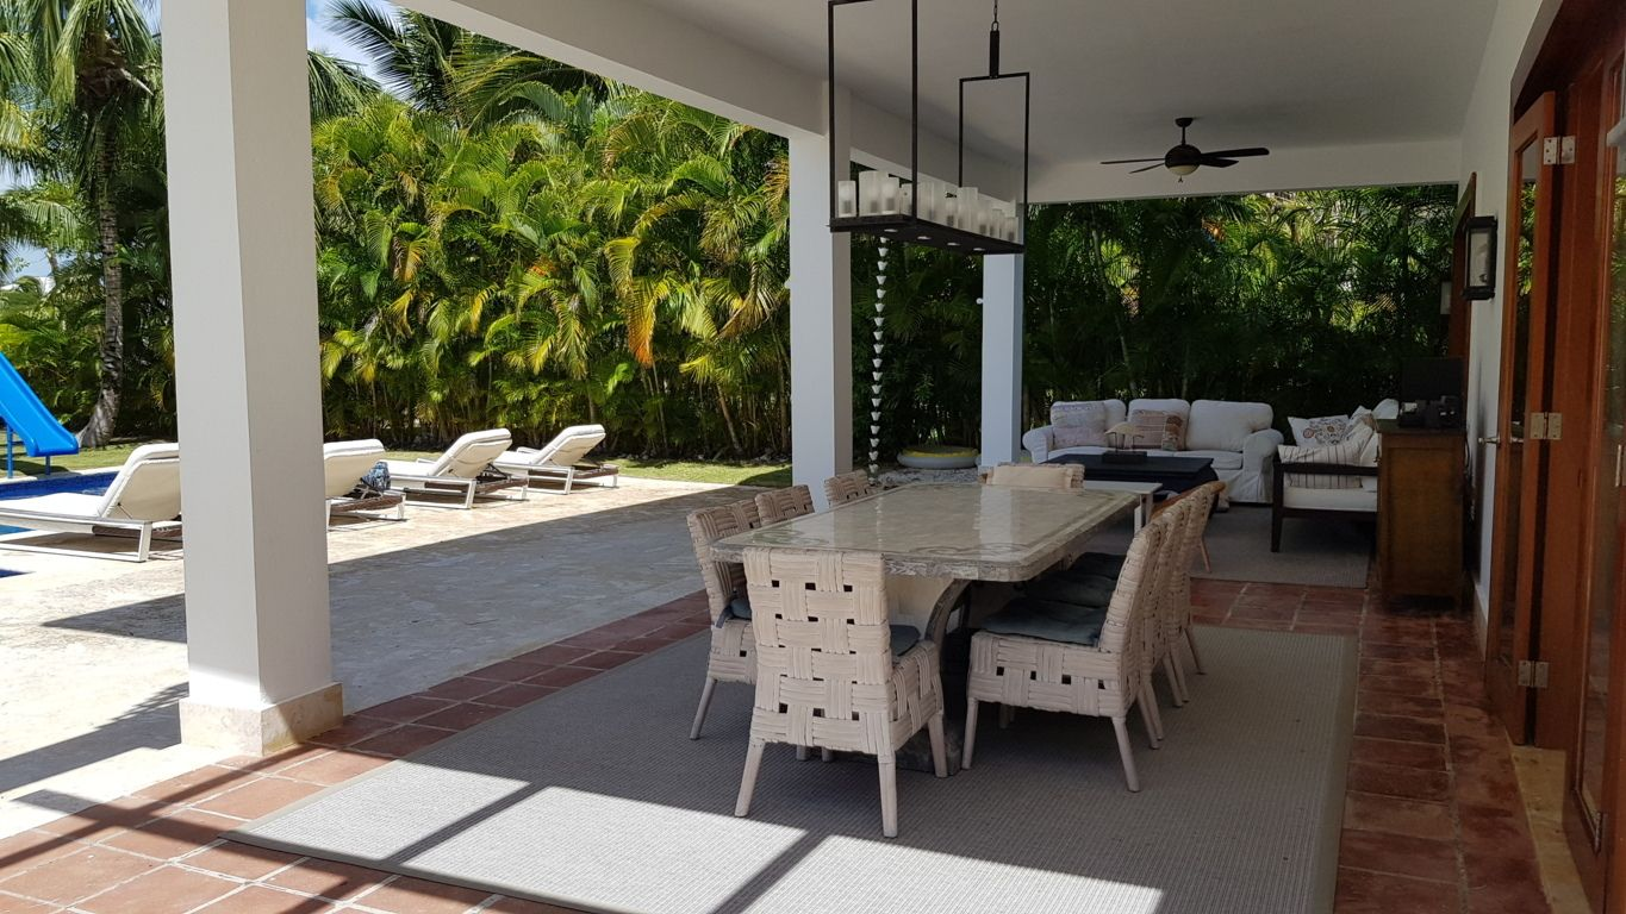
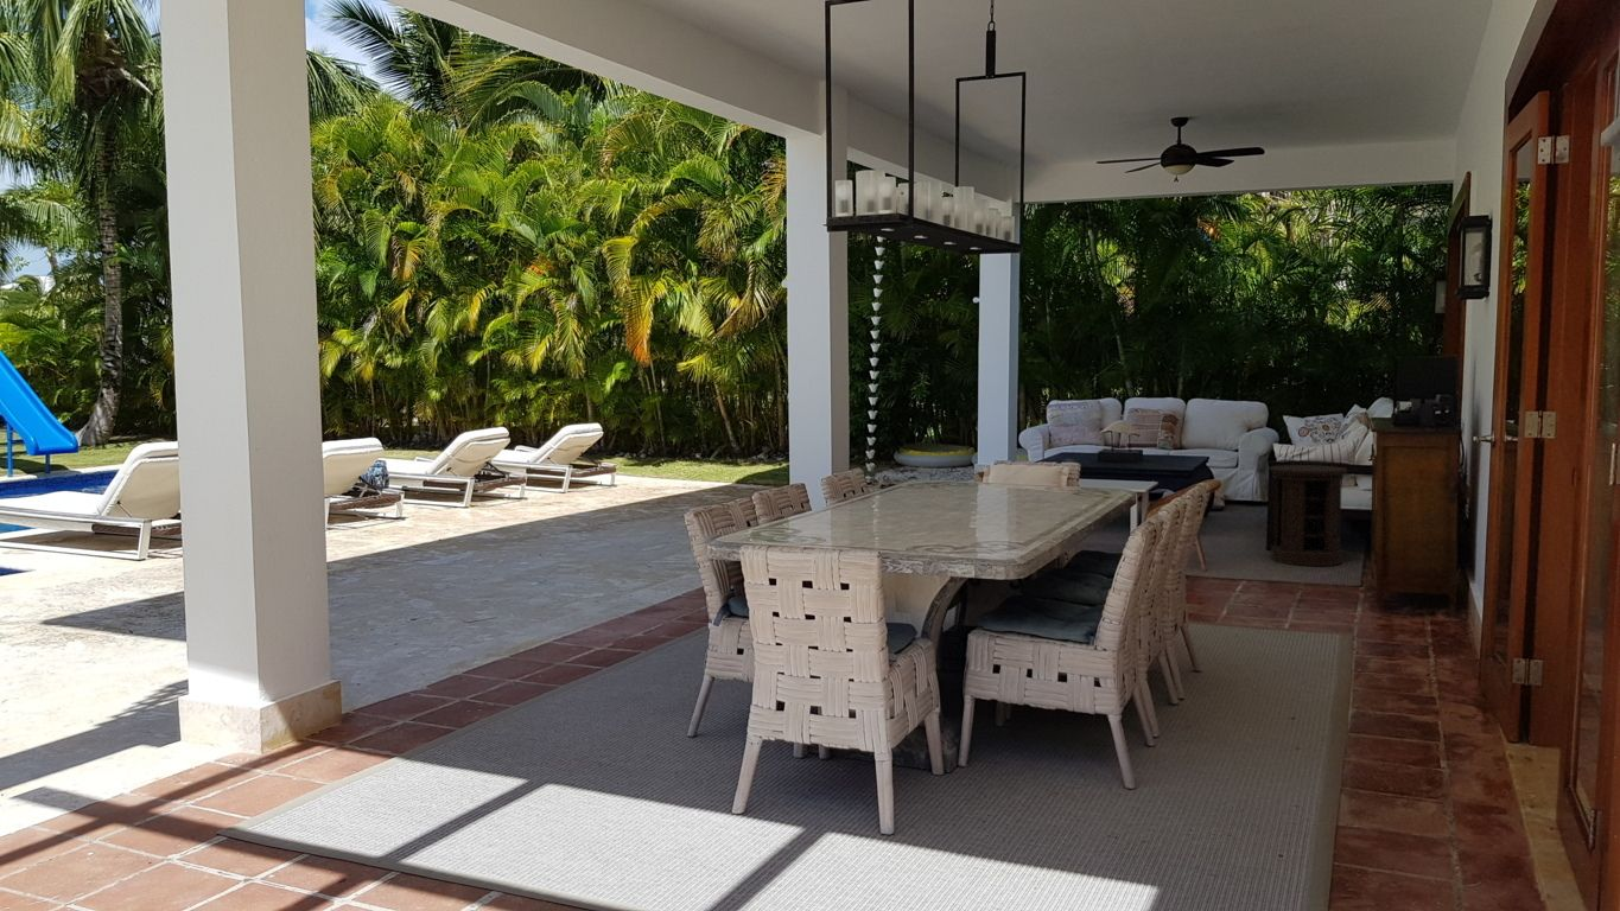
+ side table [1269,464,1348,567]
